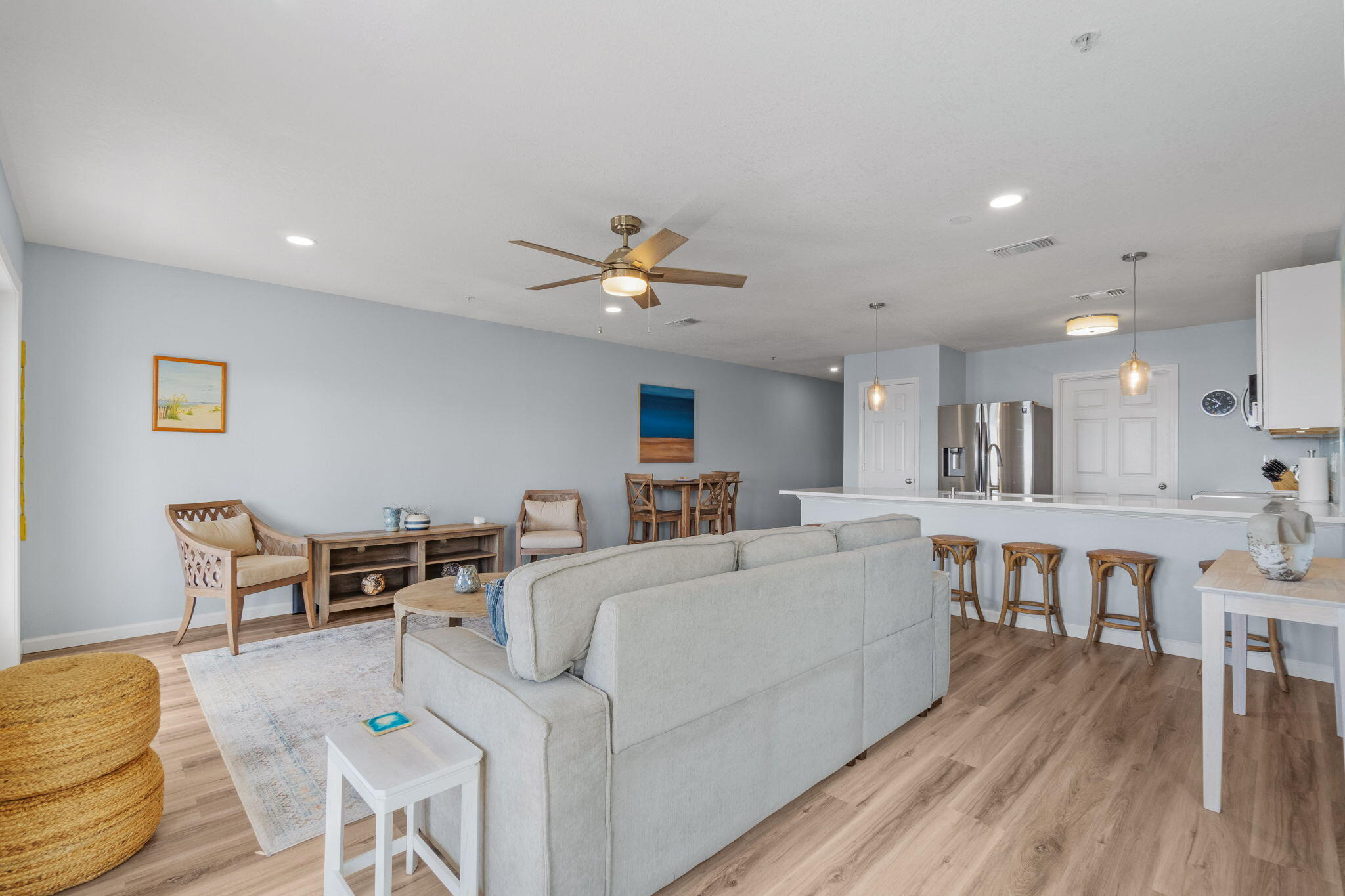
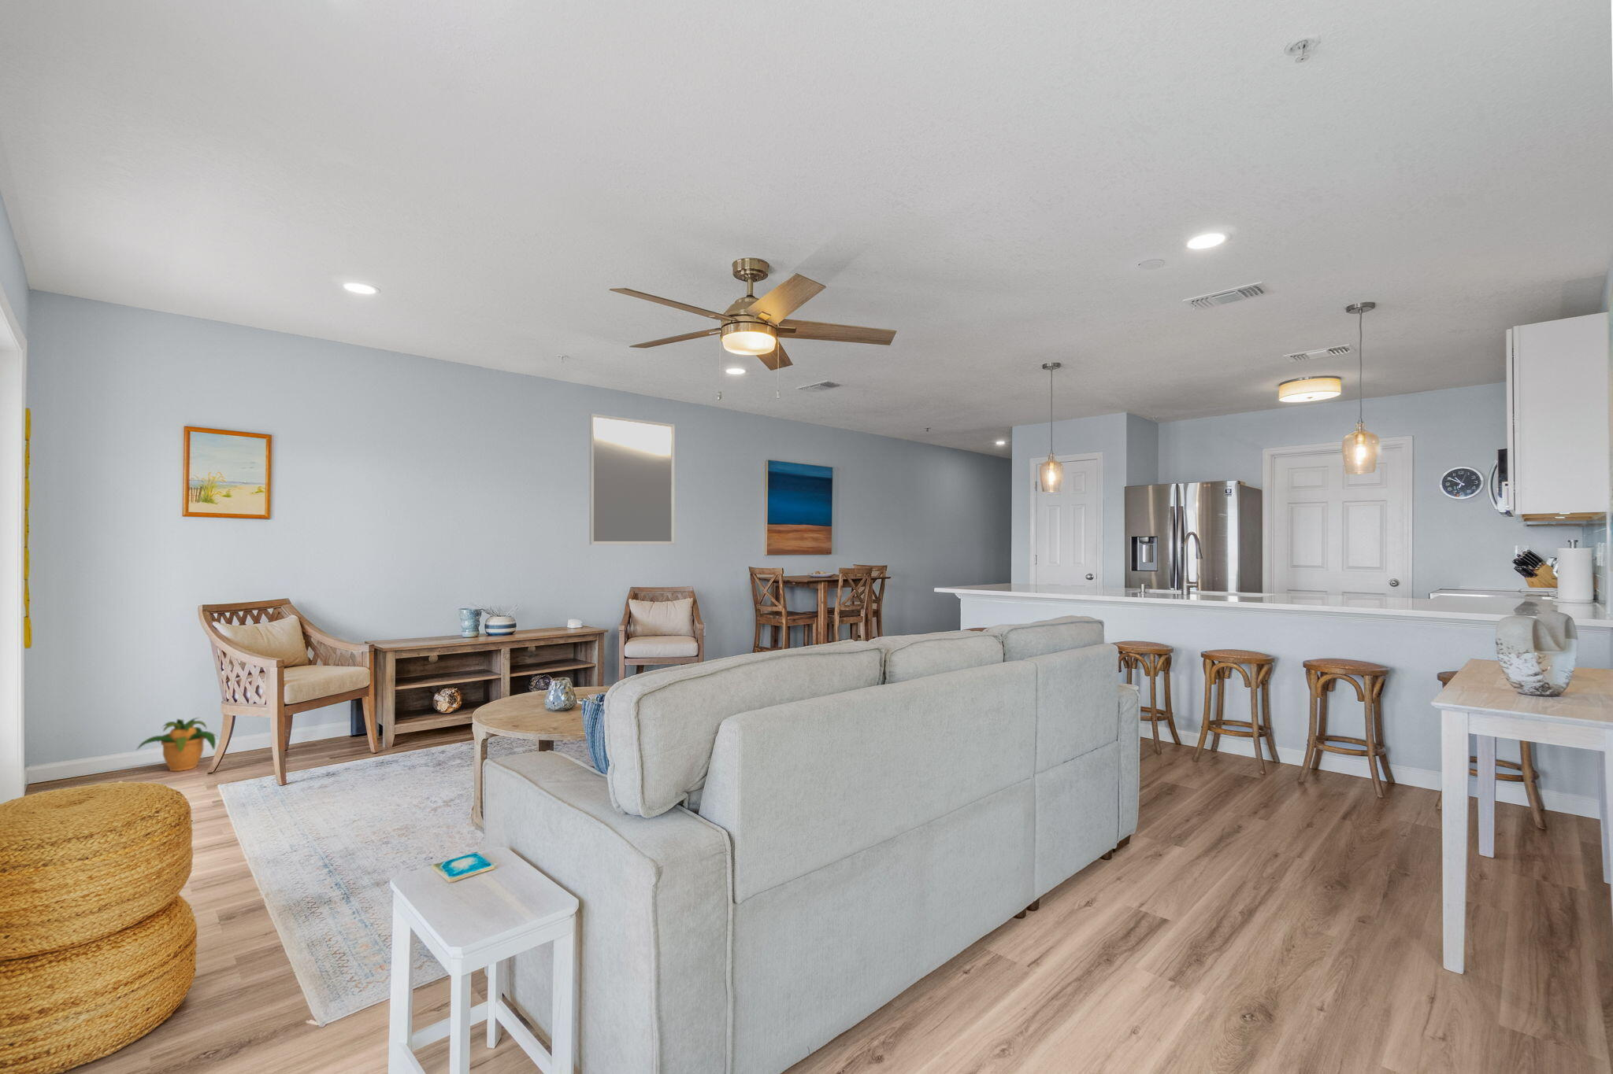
+ home mirror [589,414,675,545]
+ potted plant [136,717,217,772]
